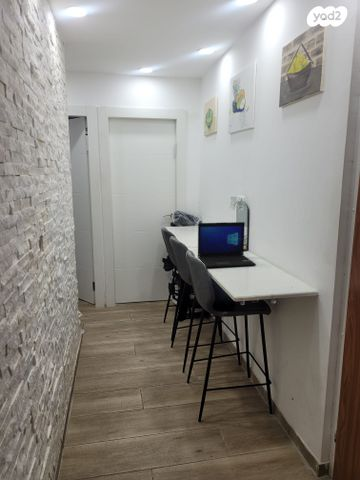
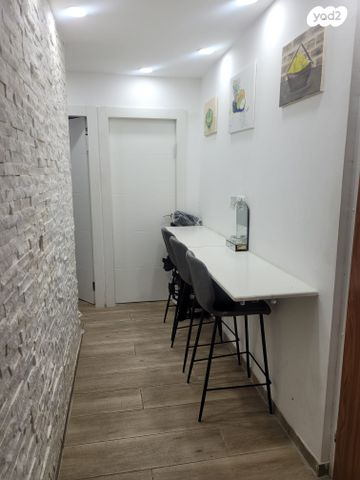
- laptop [197,221,257,268]
